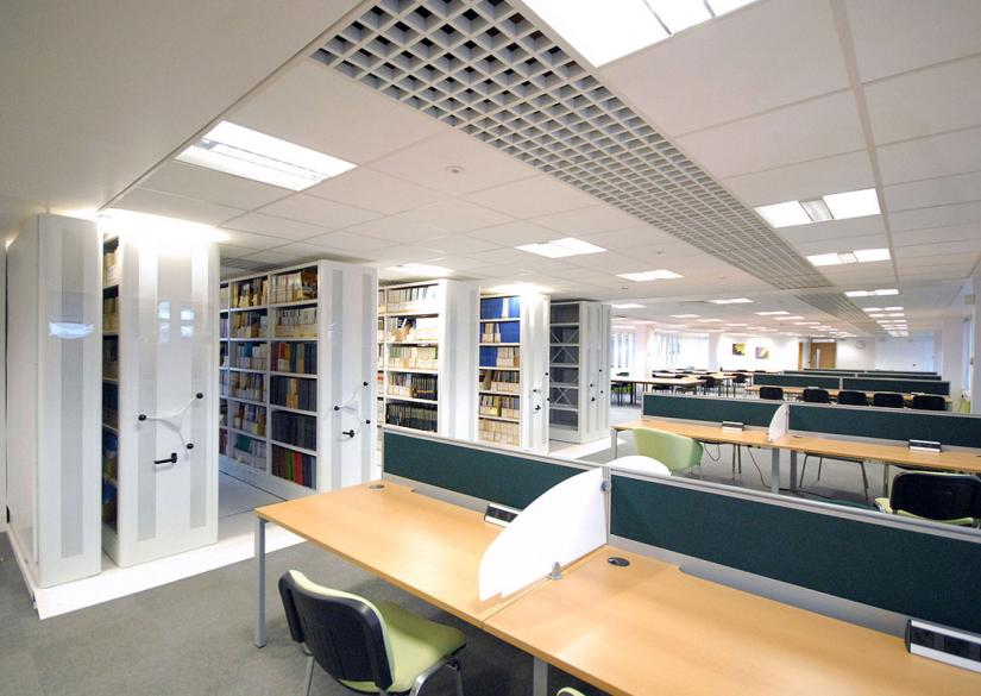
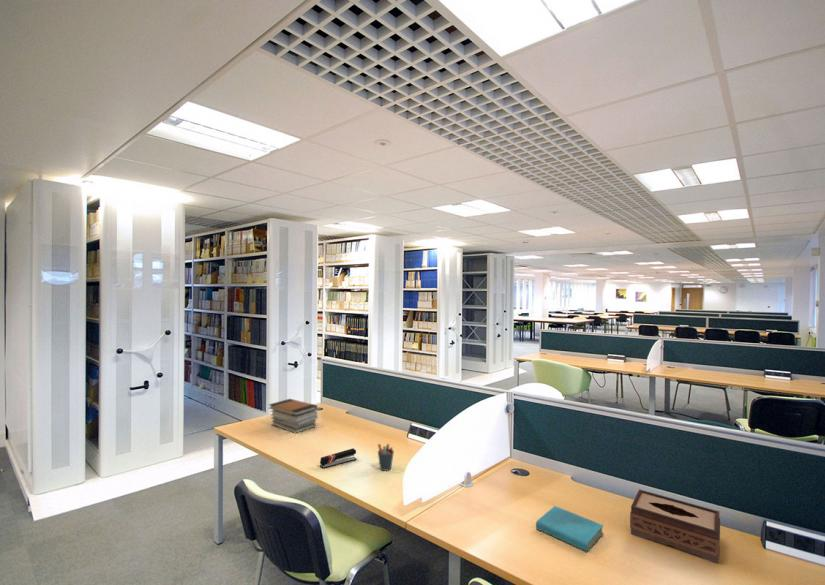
+ tissue box [629,489,721,565]
+ stapler [319,447,357,470]
+ book [535,505,605,553]
+ book stack [268,398,319,434]
+ pen holder [377,443,395,472]
